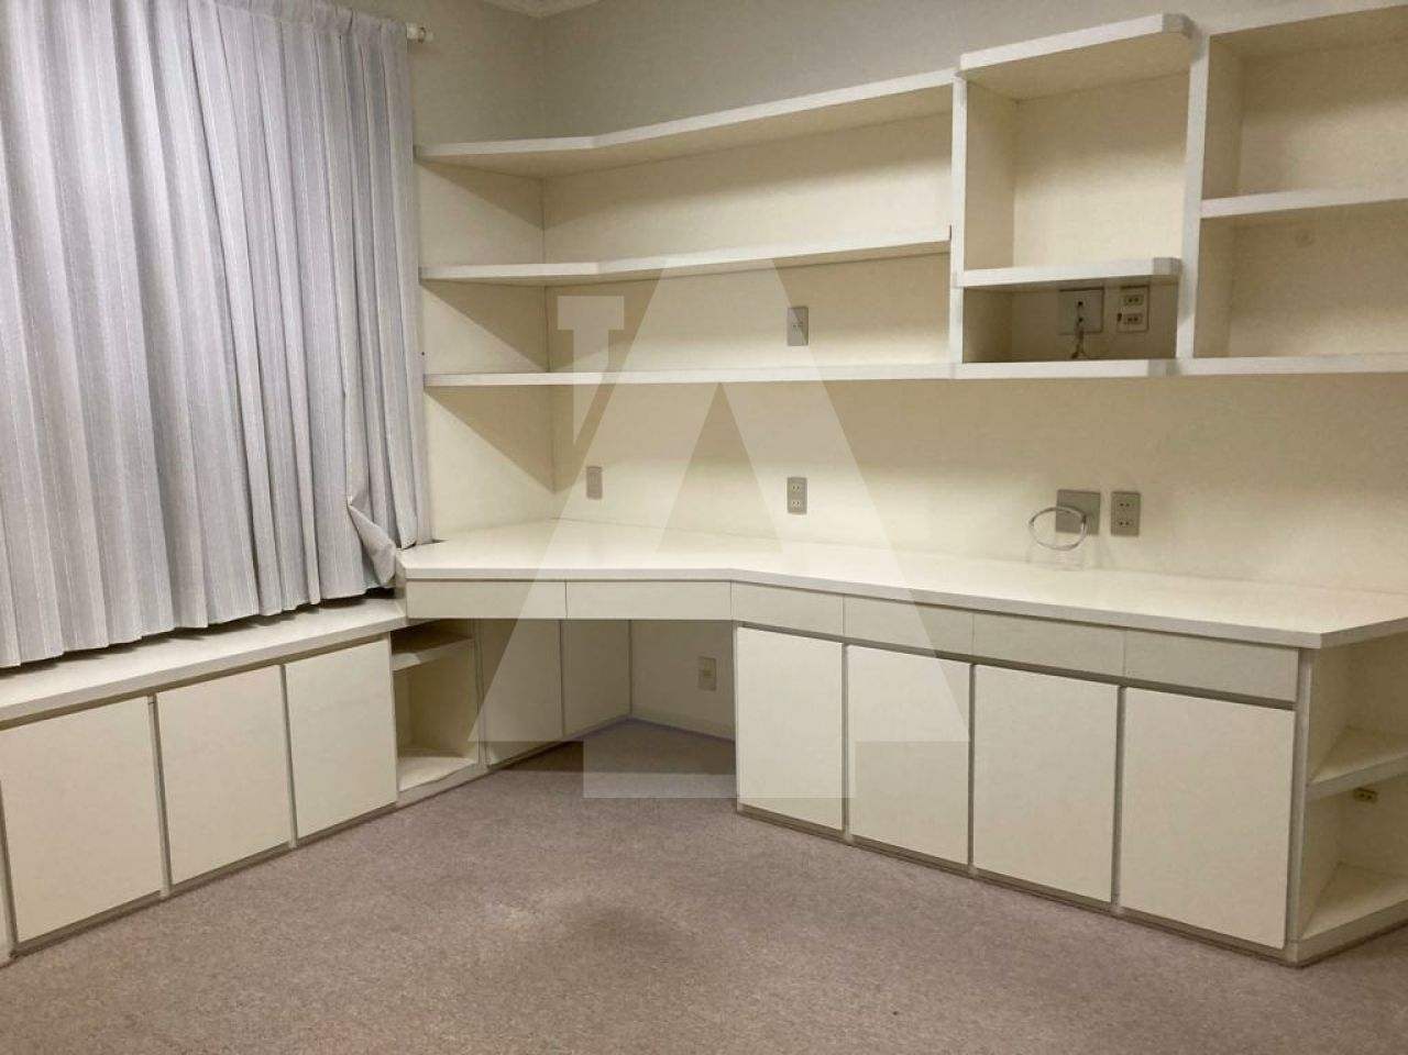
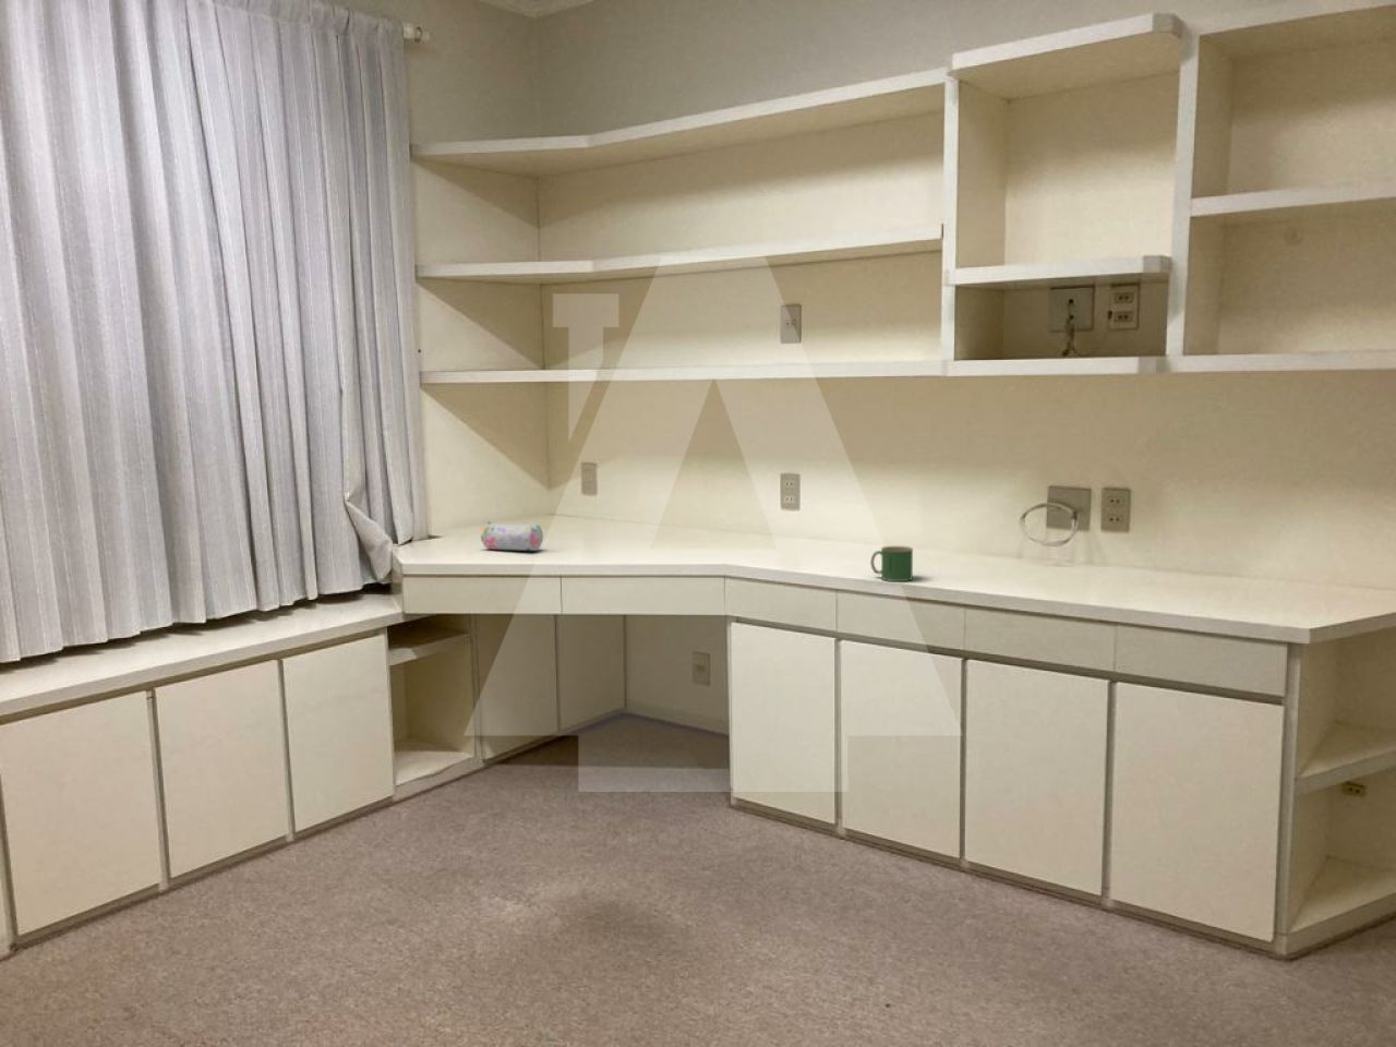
+ pencil case [480,520,544,552]
+ mug [869,545,913,583]
